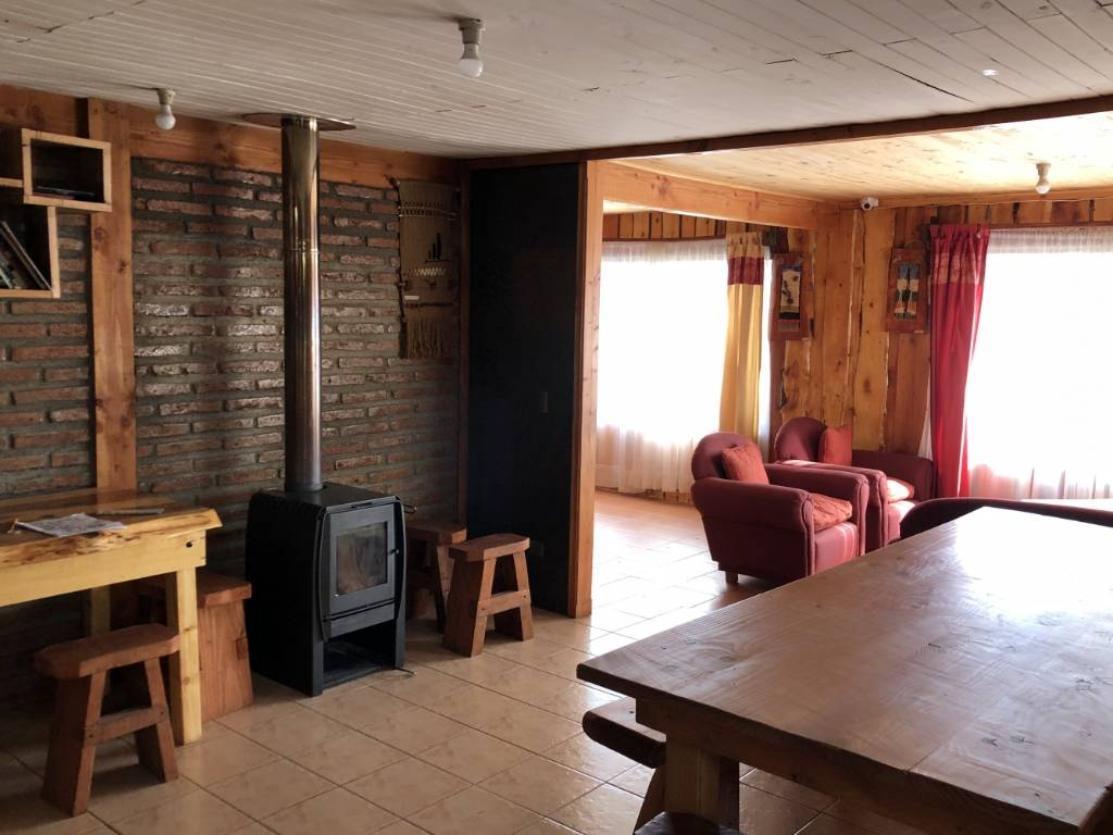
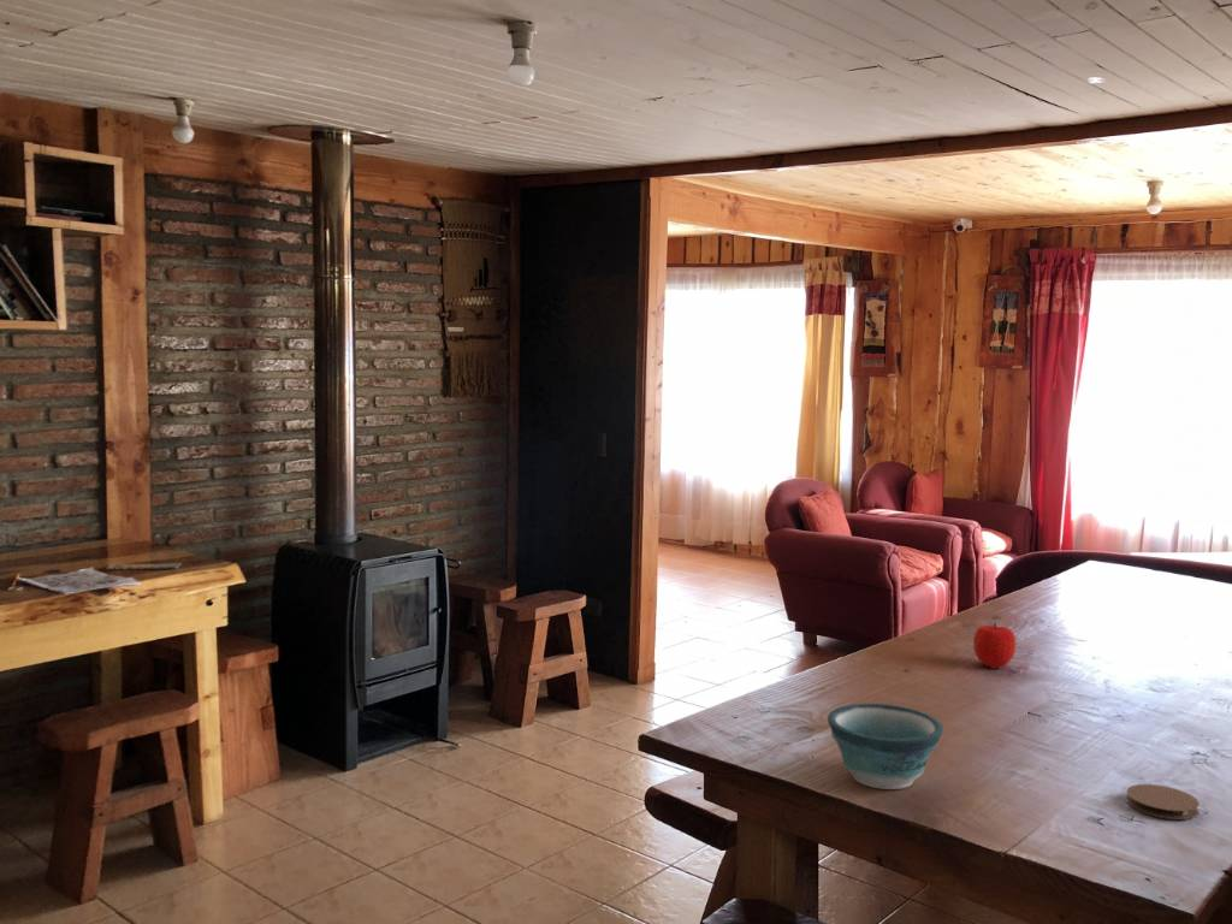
+ fruit [972,621,1017,670]
+ bowl [827,703,944,790]
+ coaster [1125,783,1201,821]
